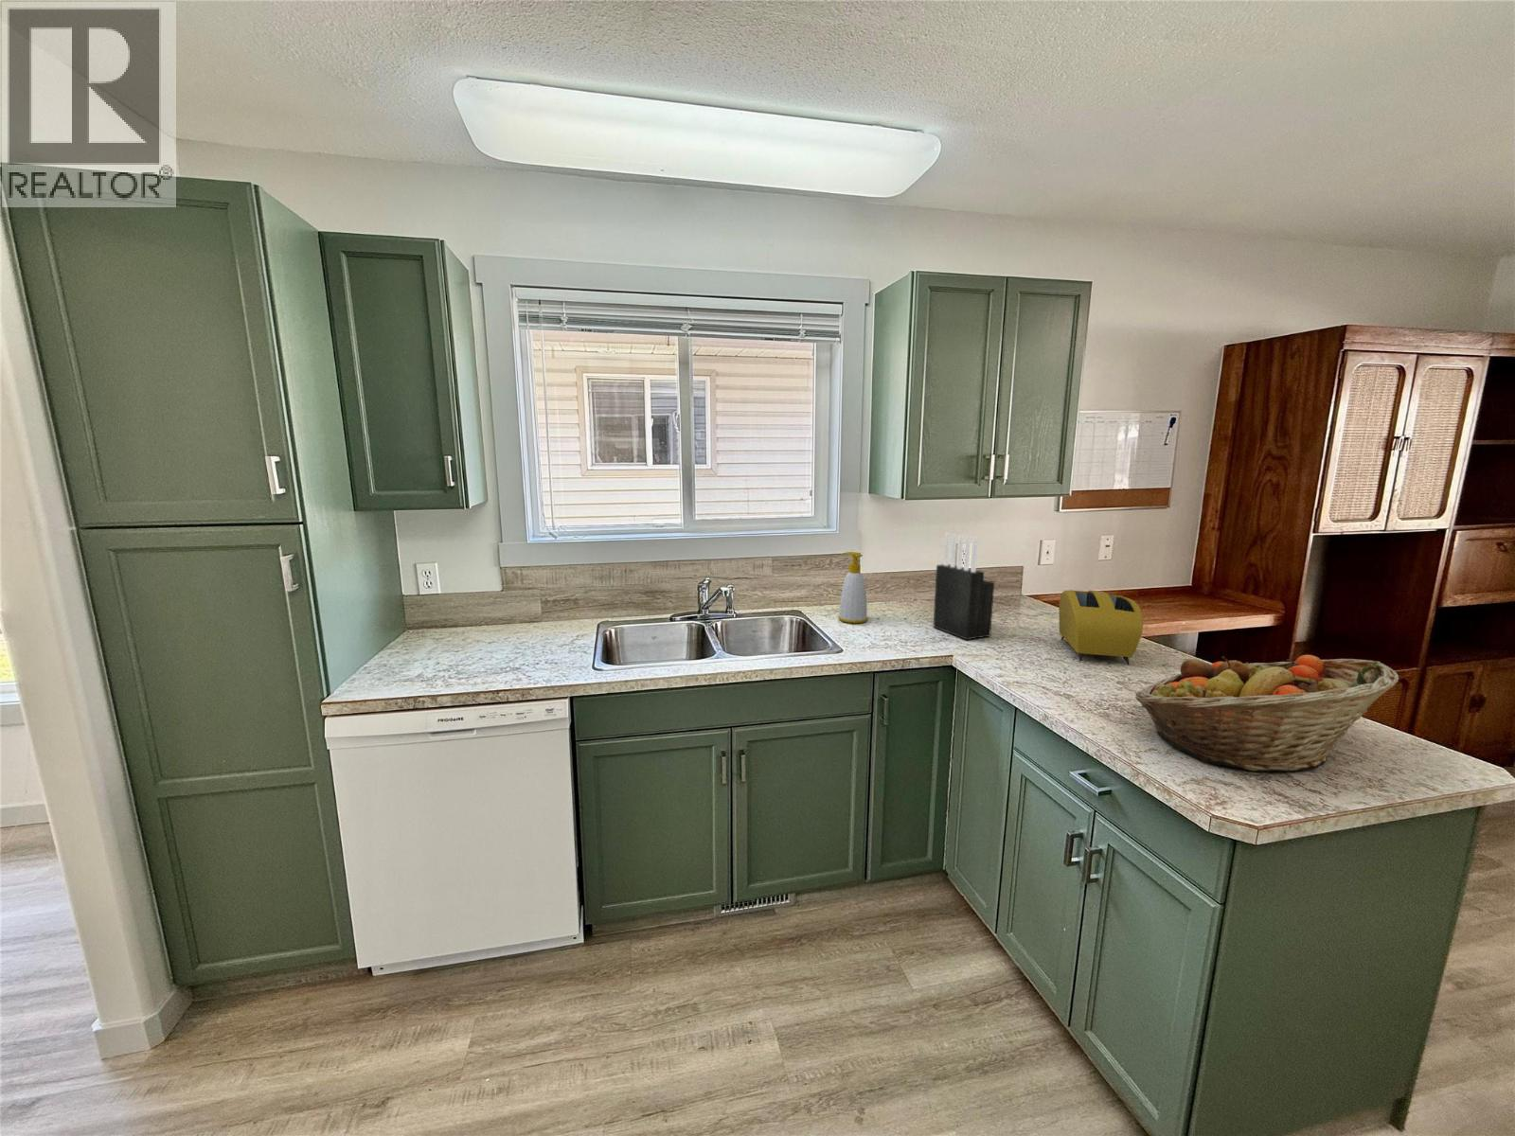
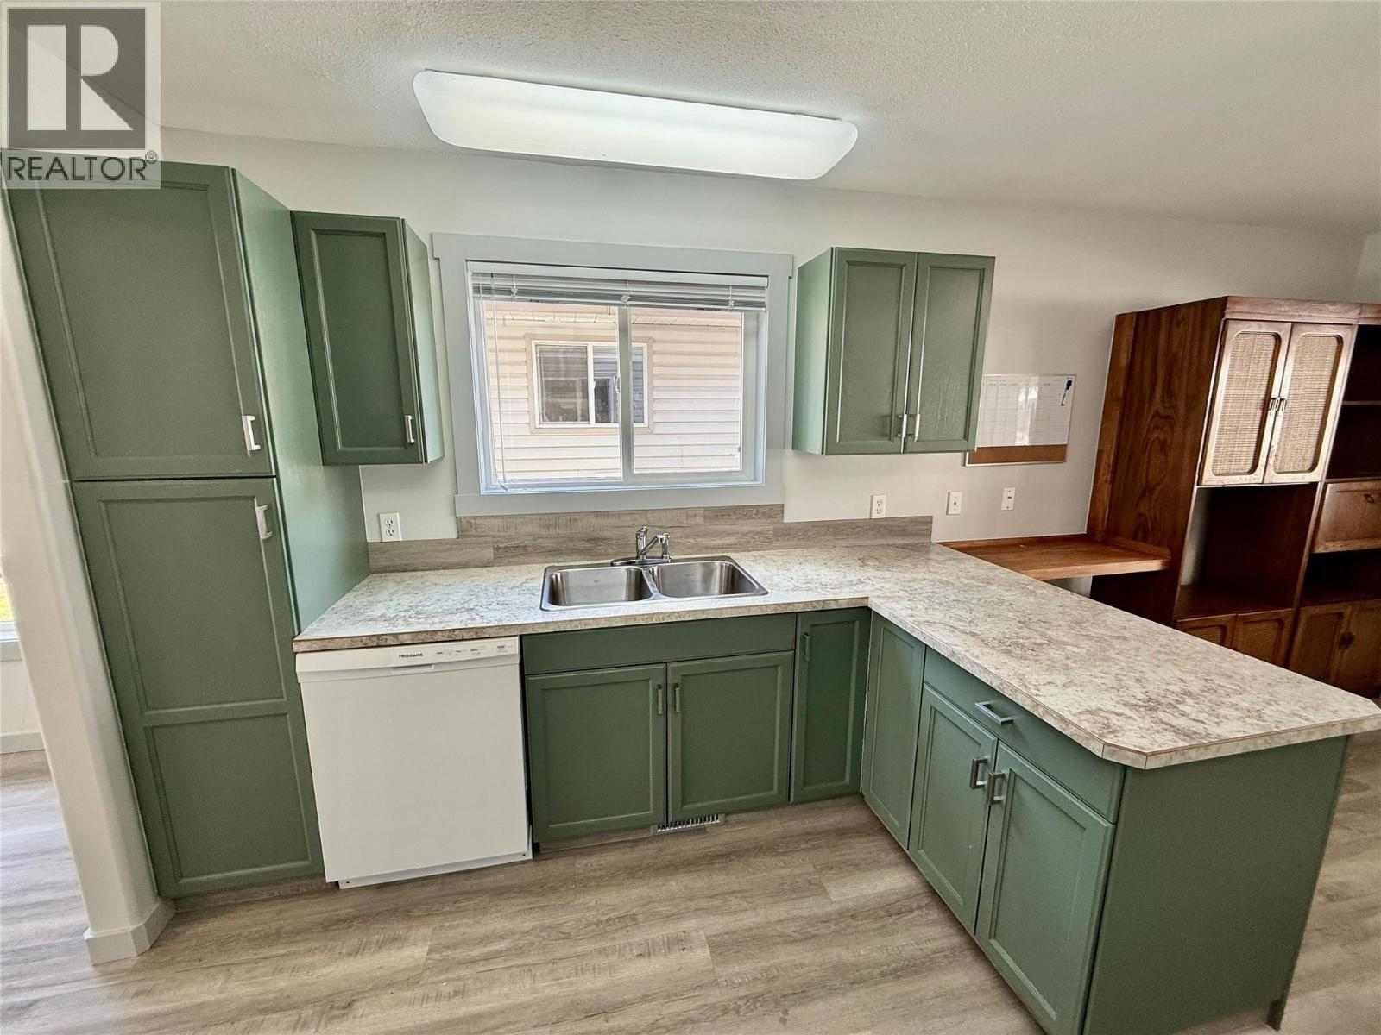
- soap bottle [837,551,868,624]
- toaster [1058,588,1144,666]
- knife block [932,532,995,641]
- fruit basket [1134,654,1399,772]
